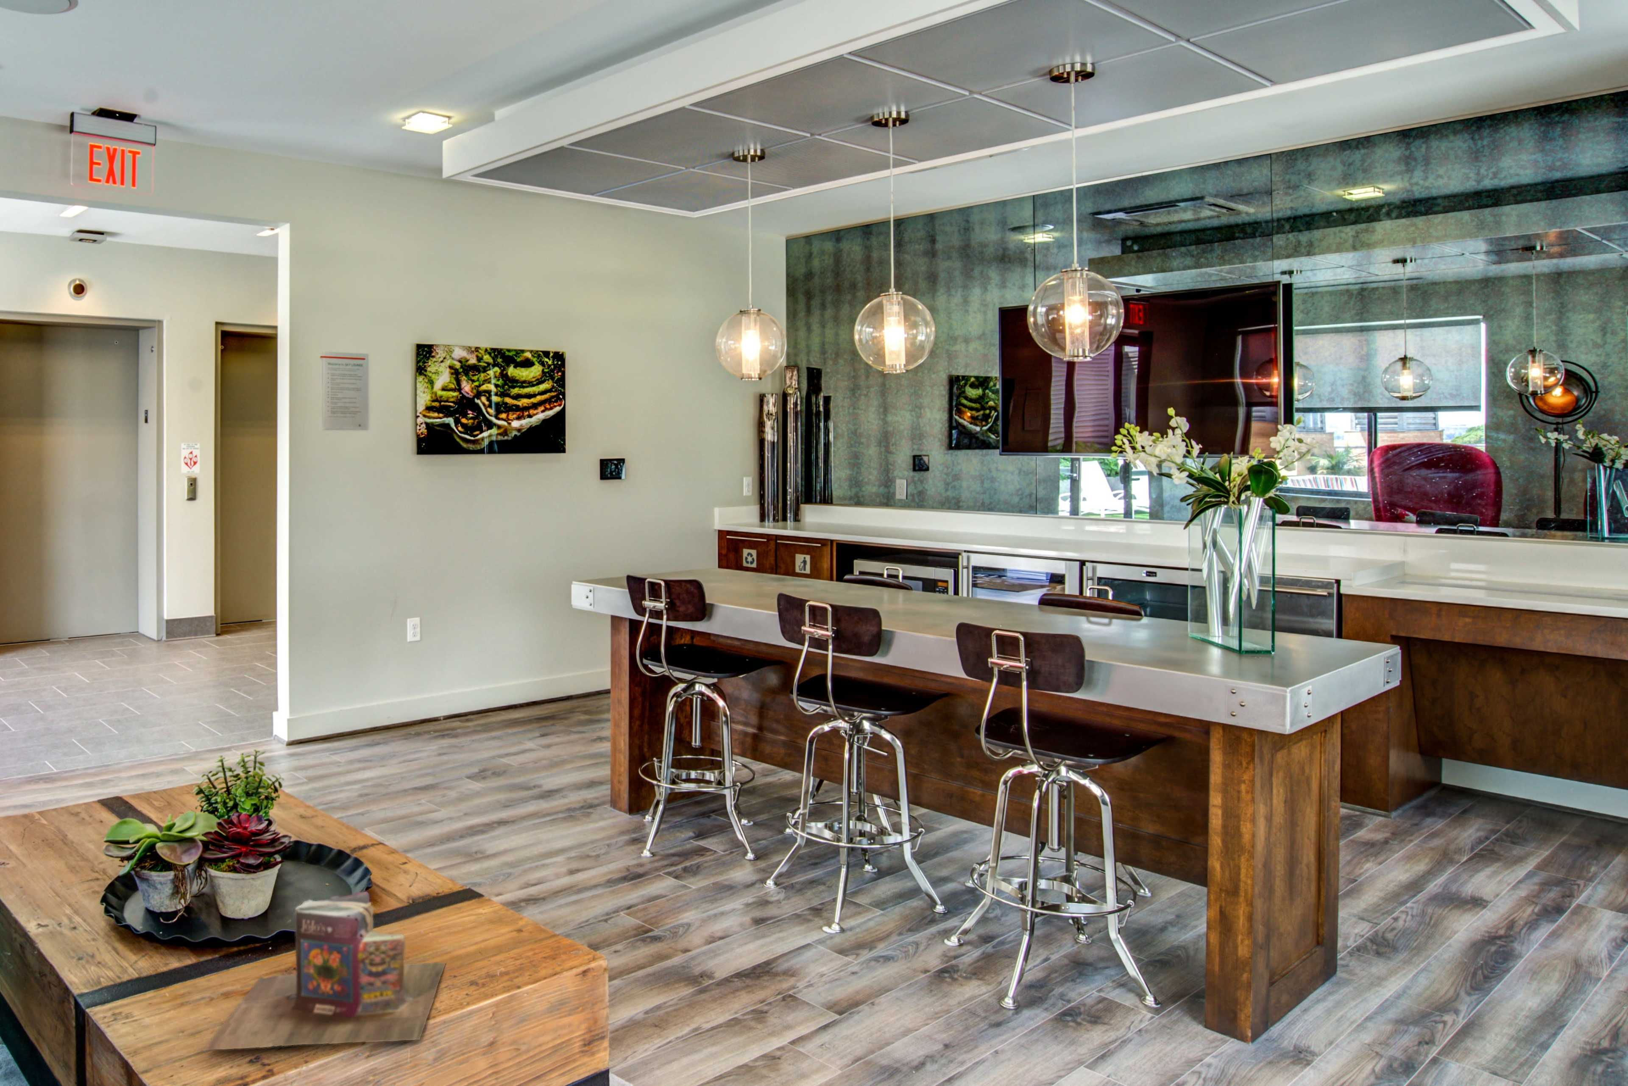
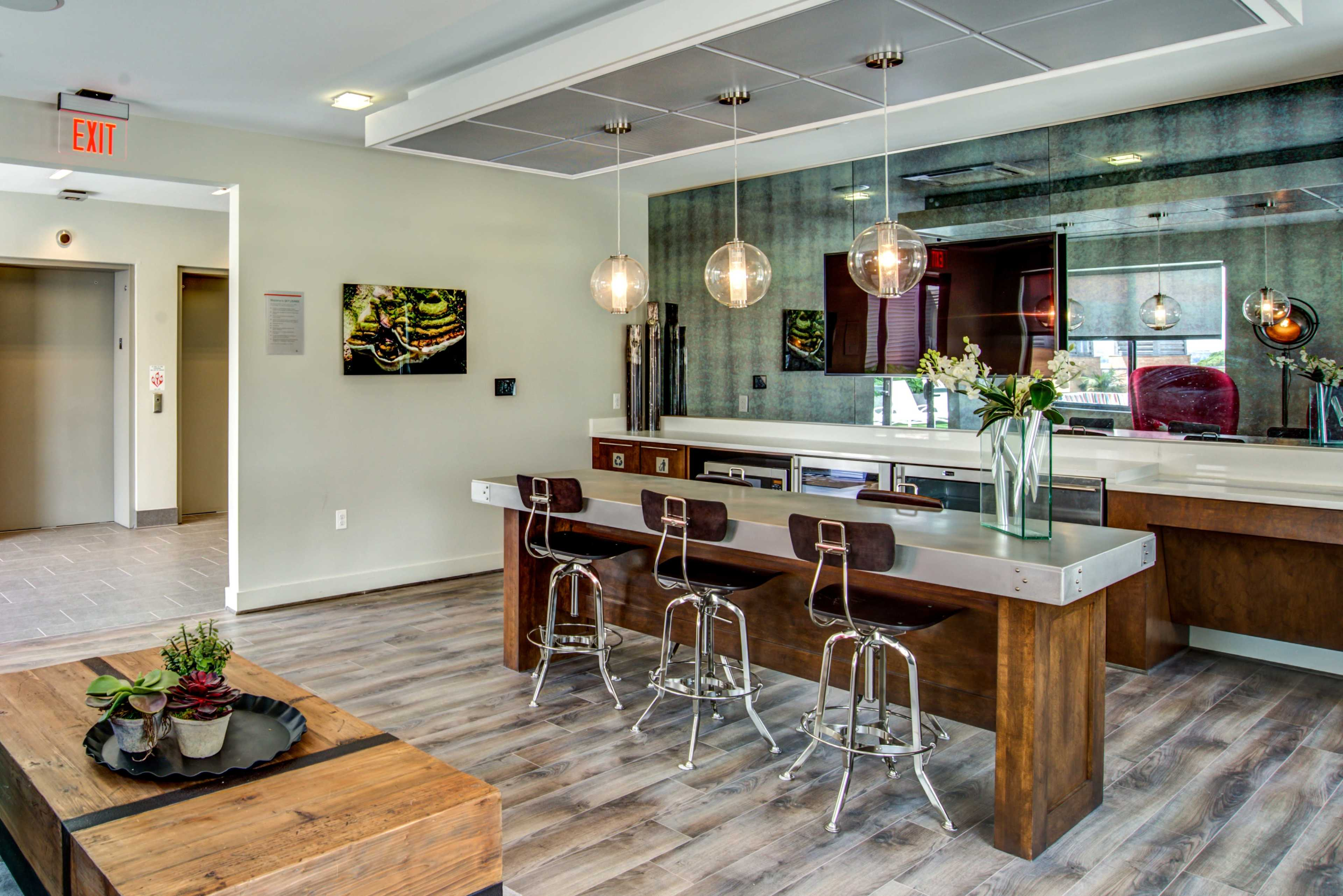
- books [202,891,446,1051]
